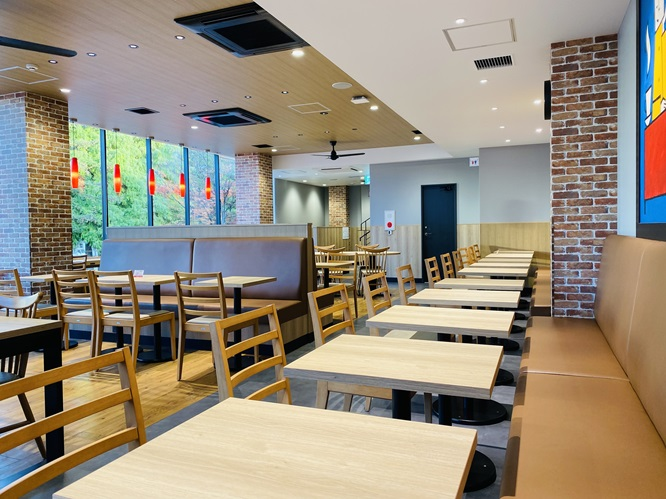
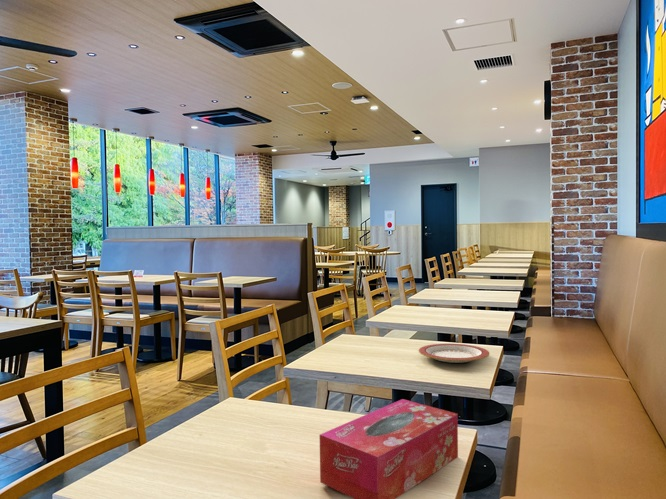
+ tissue box [319,398,459,499]
+ plate [418,343,491,364]
